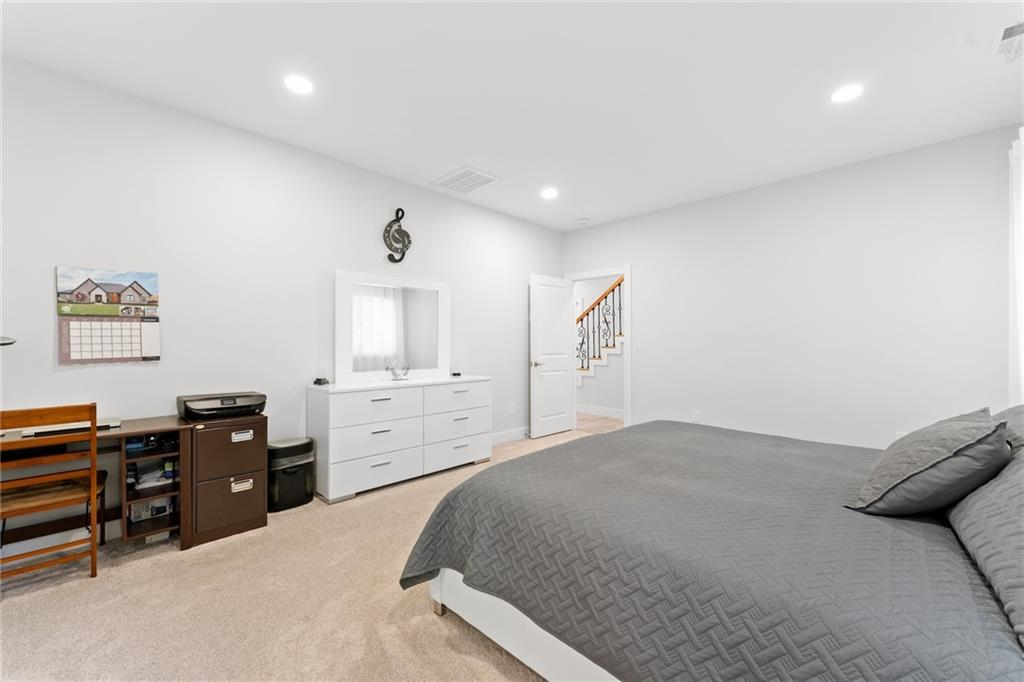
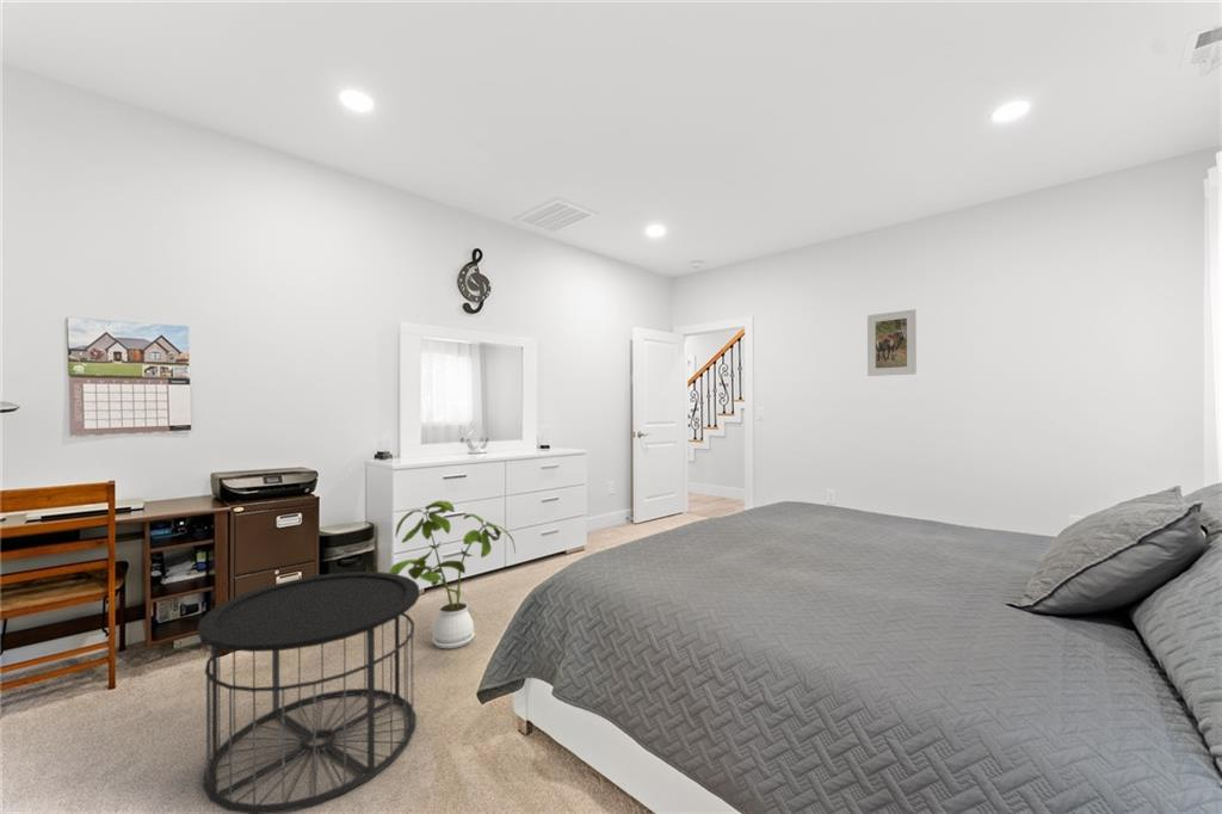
+ side table [197,571,420,814]
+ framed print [866,308,918,377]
+ house plant [389,500,517,649]
